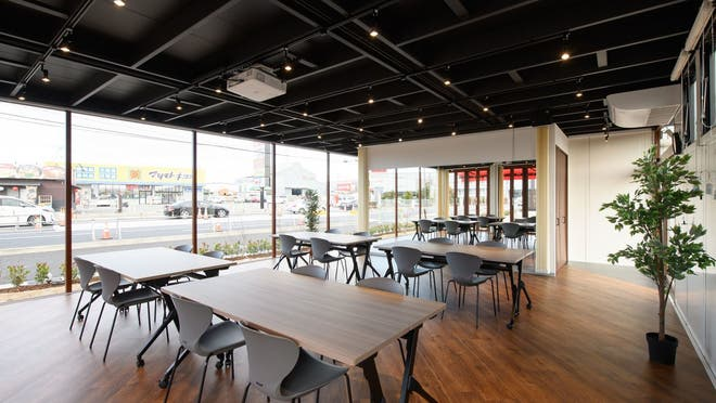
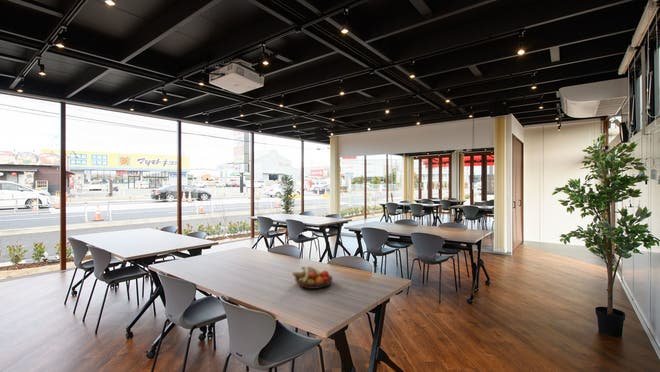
+ fruit bowl [291,265,334,290]
